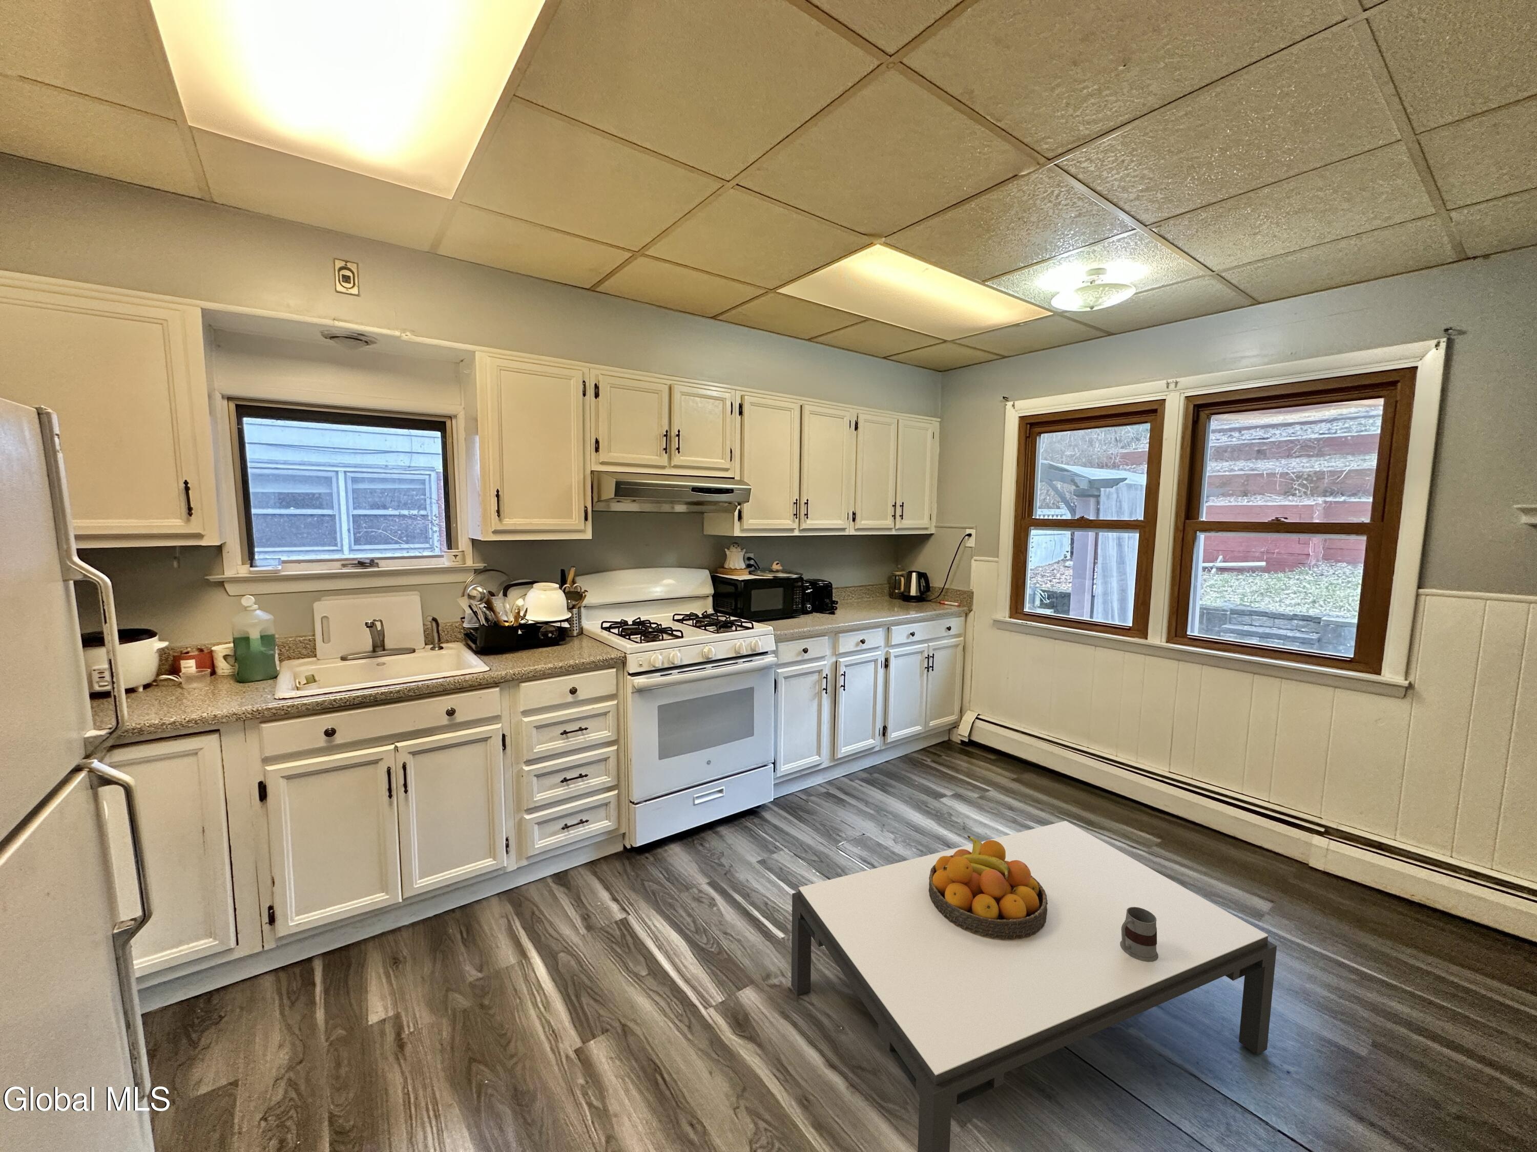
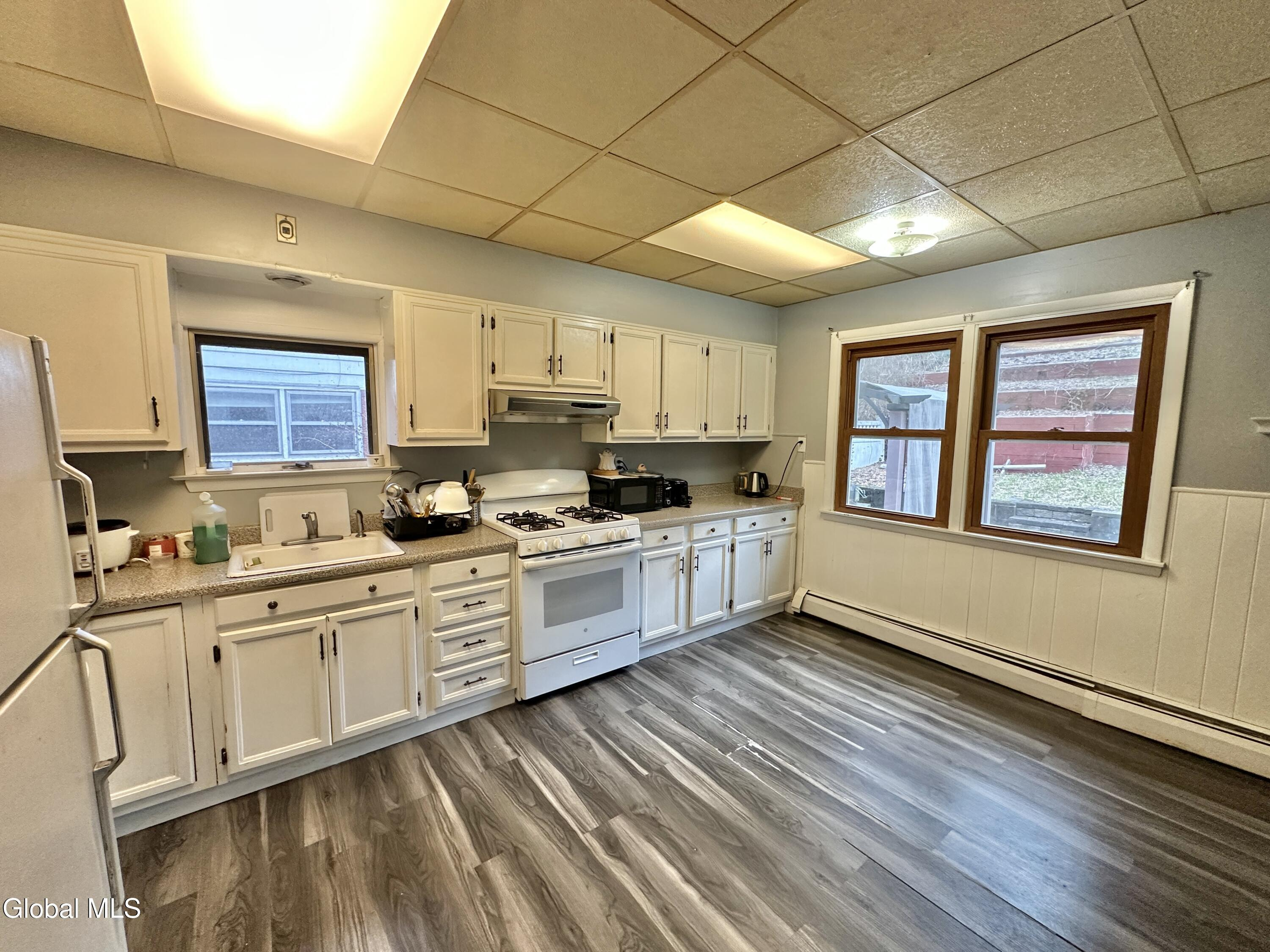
- fruit bowl [928,835,1048,939]
- mug [1119,906,1158,962]
- coffee table [790,820,1277,1152]
